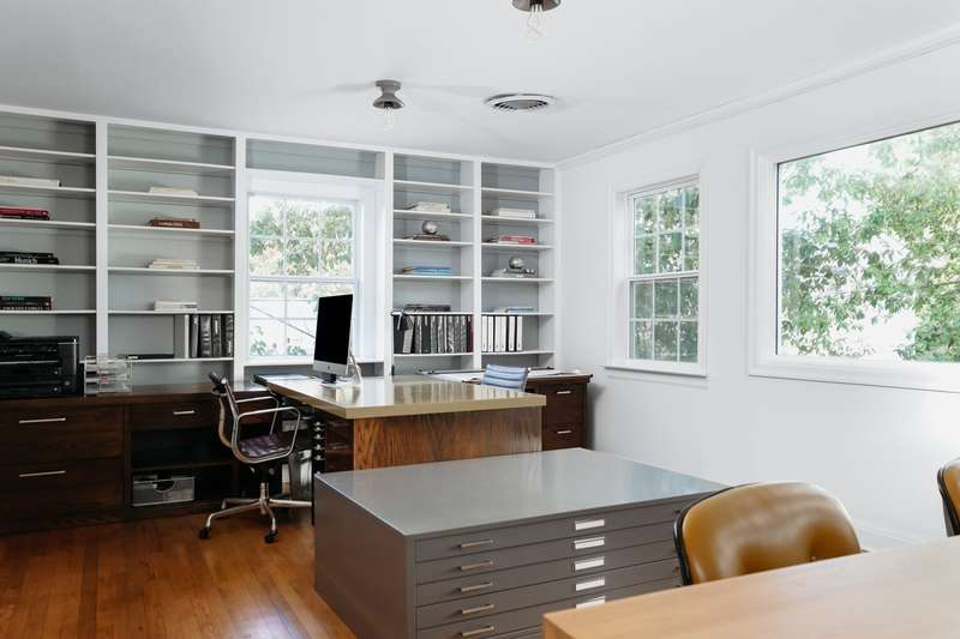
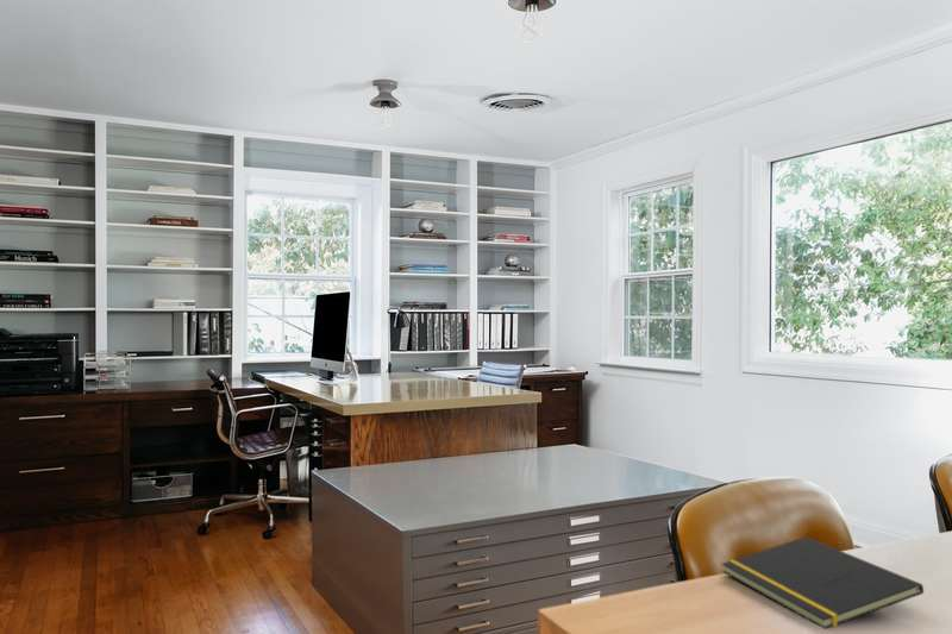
+ notepad [721,535,925,630]
